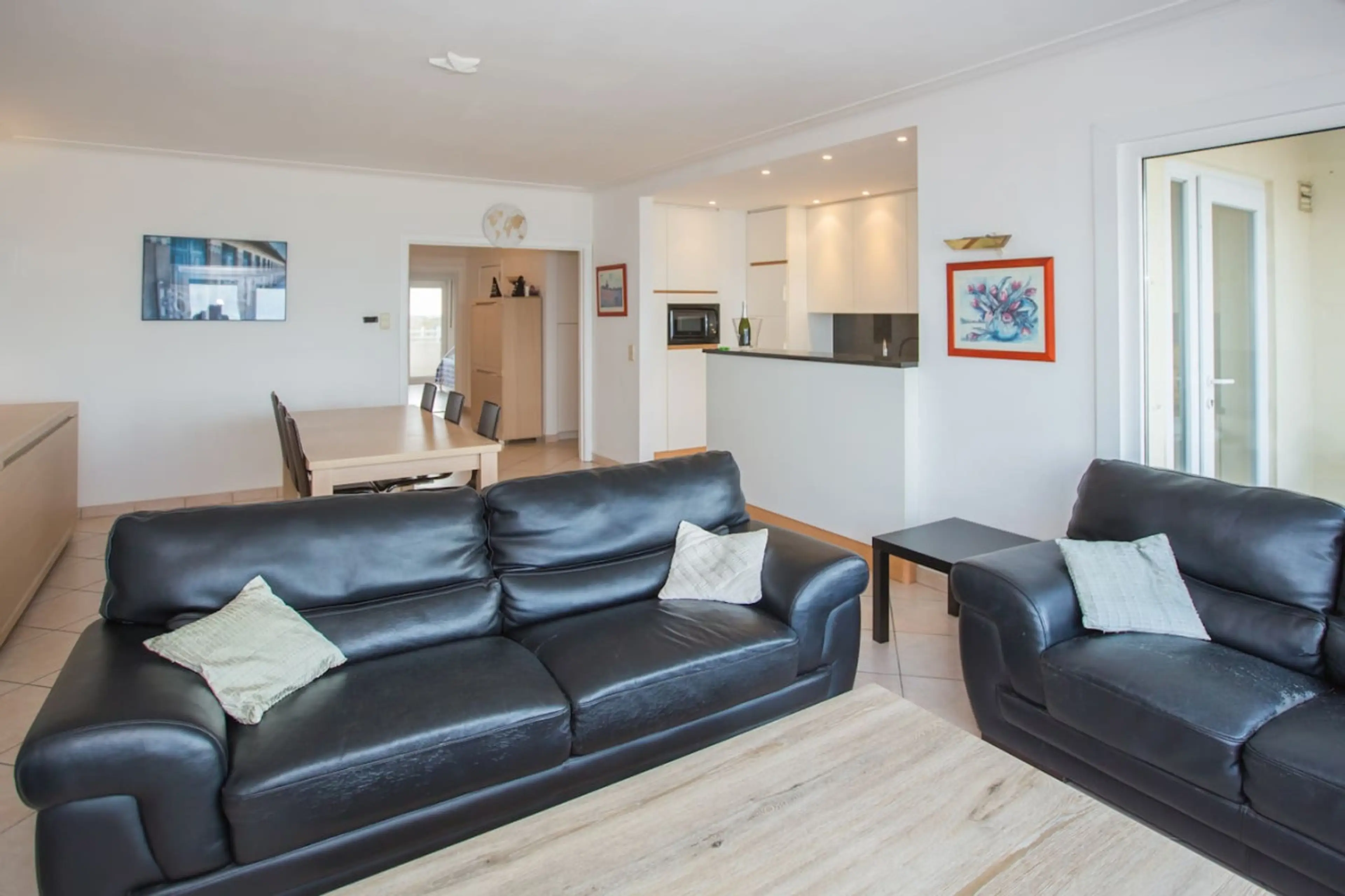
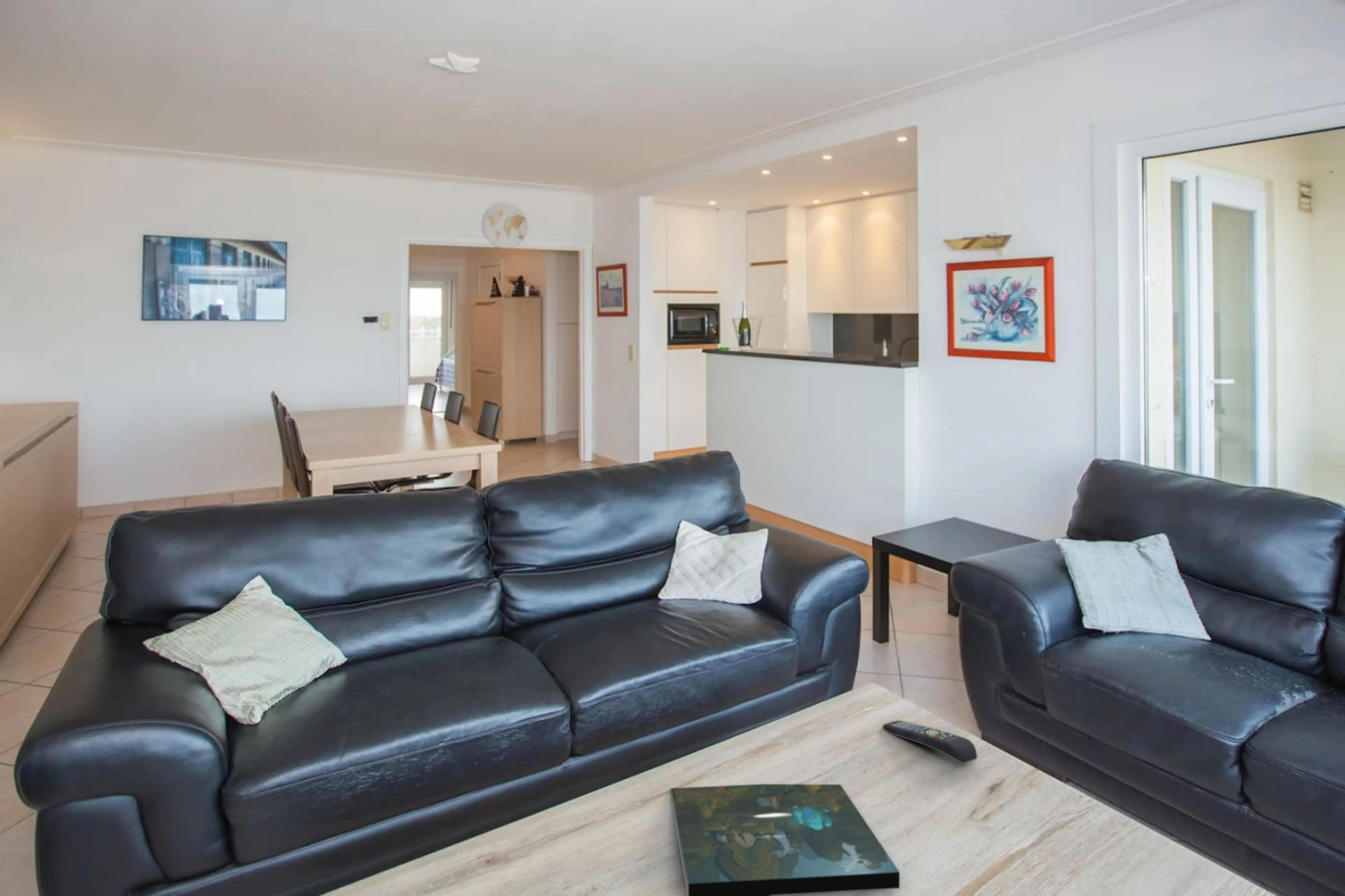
+ remote control [882,720,978,764]
+ board game [670,784,900,896]
